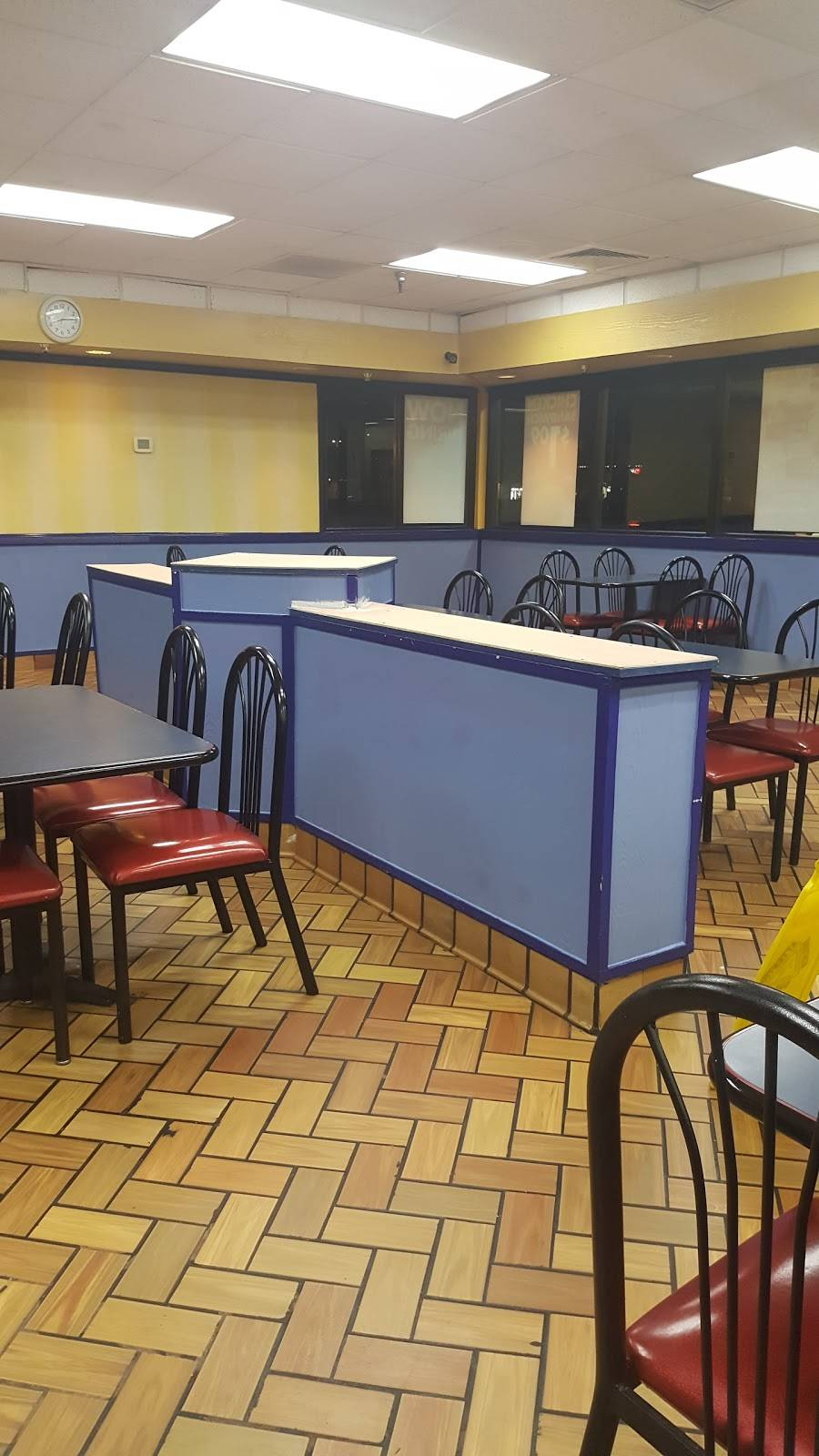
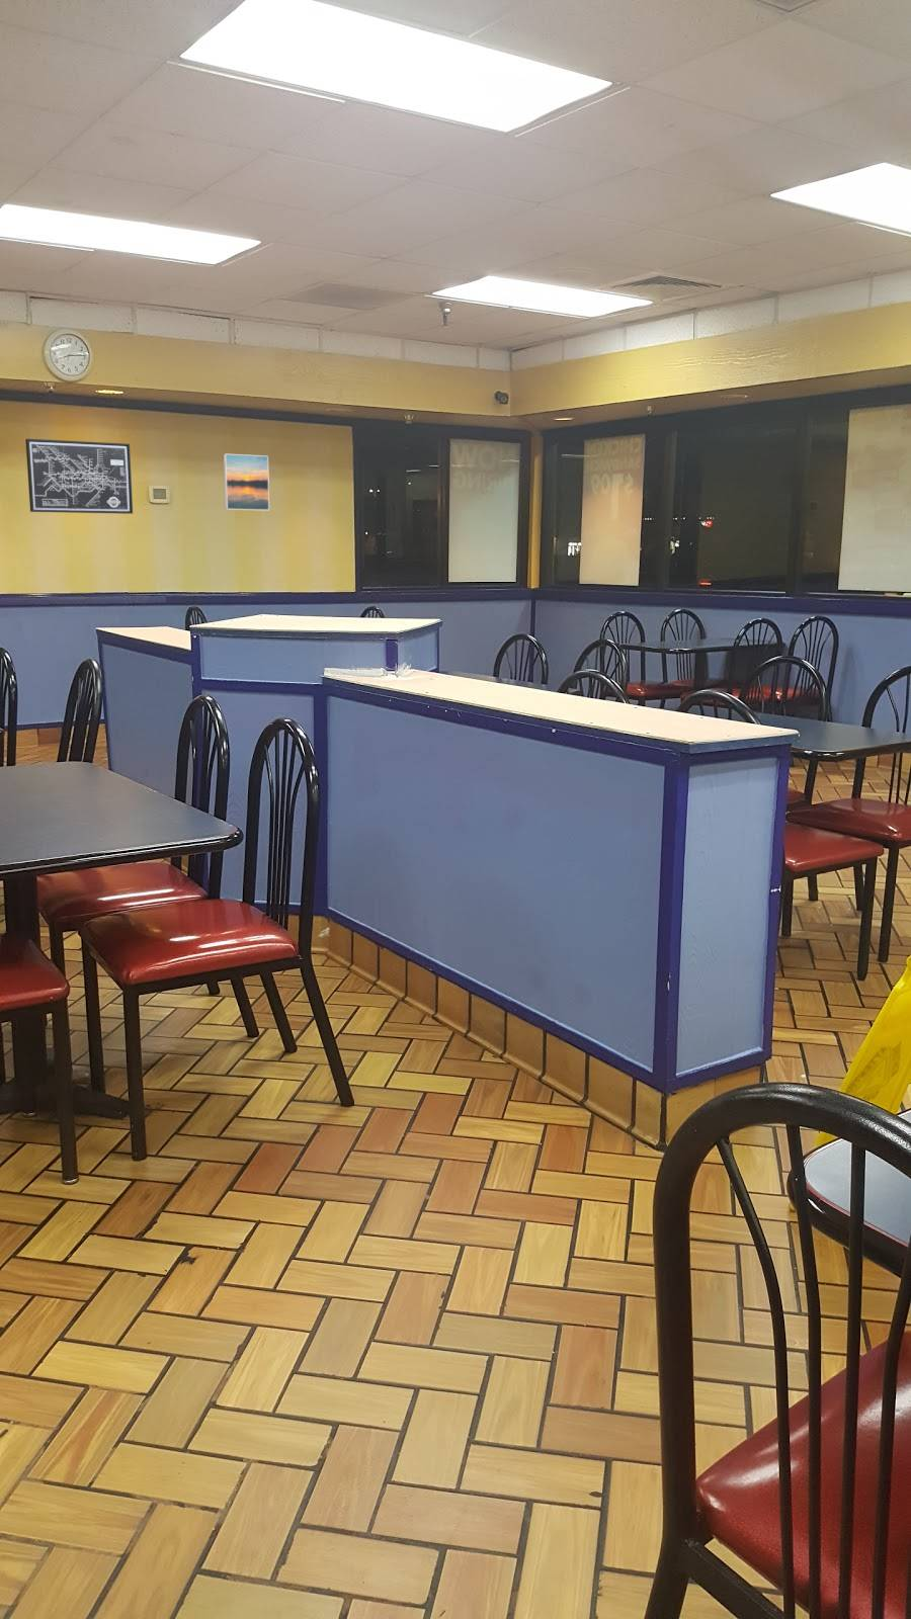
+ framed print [222,454,270,511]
+ wall art [24,438,133,515]
